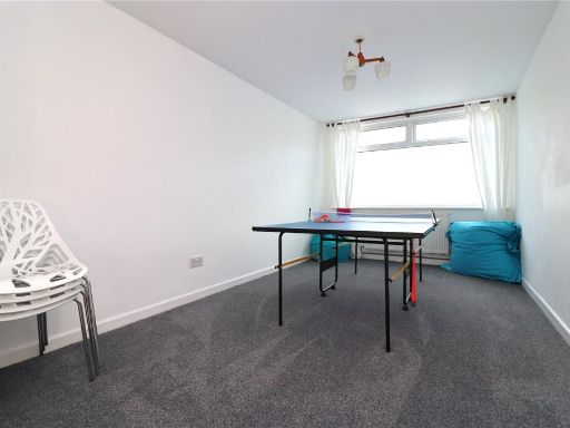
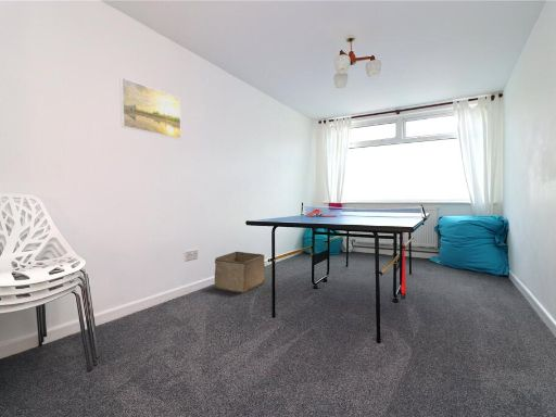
+ storage bin [214,251,266,294]
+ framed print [118,76,182,140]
